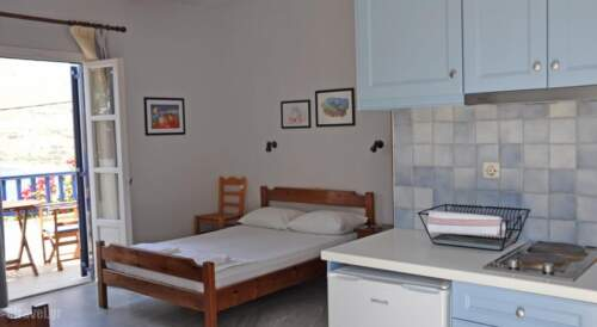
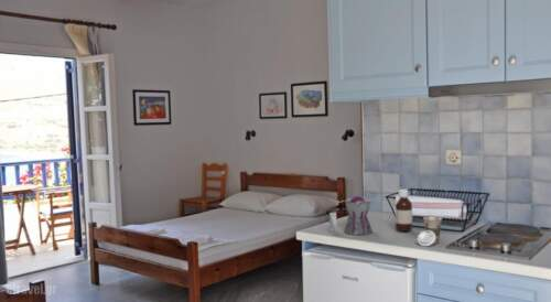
+ teapot [328,195,376,236]
+ cup [417,216,443,248]
+ bottle [393,188,413,233]
